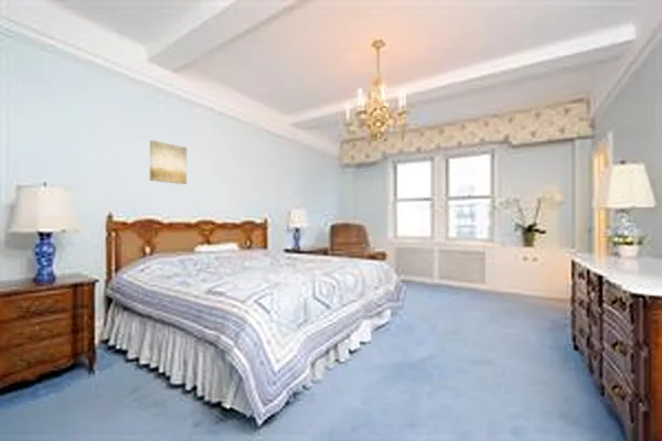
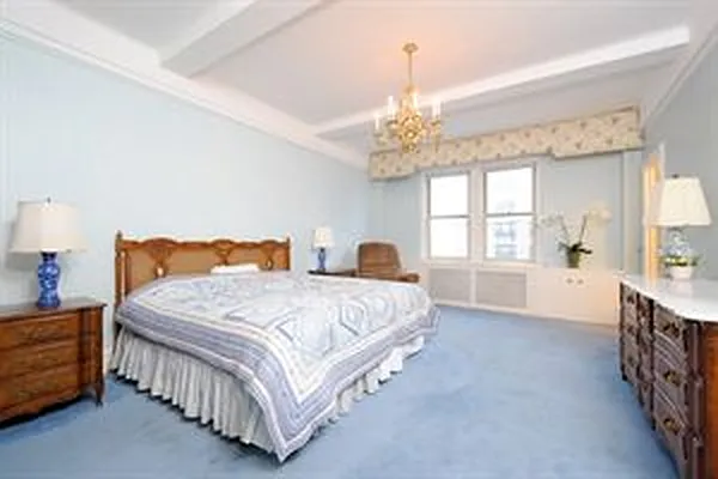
- wall art [149,139,188,185]
